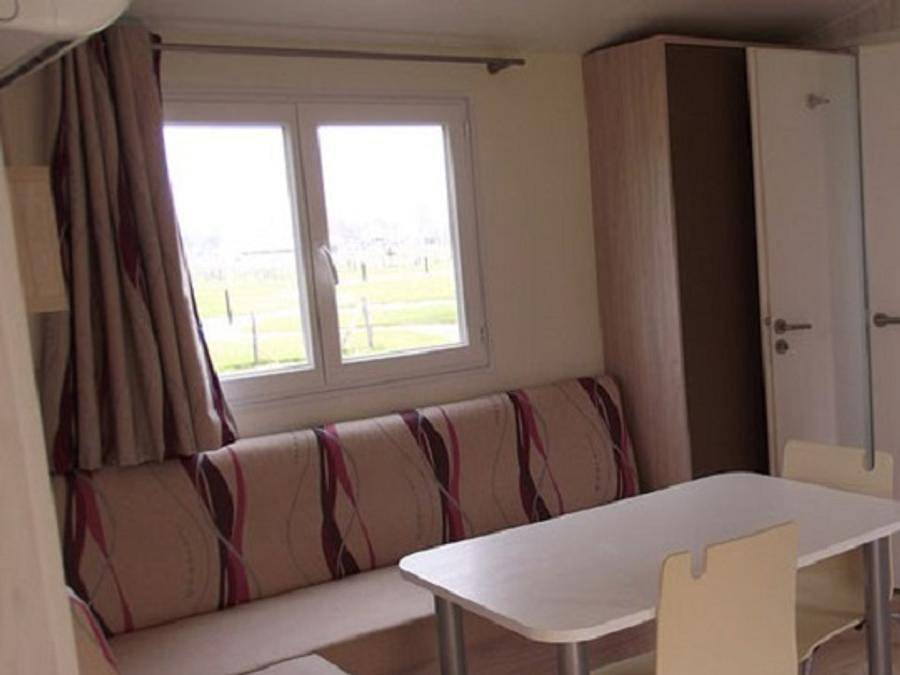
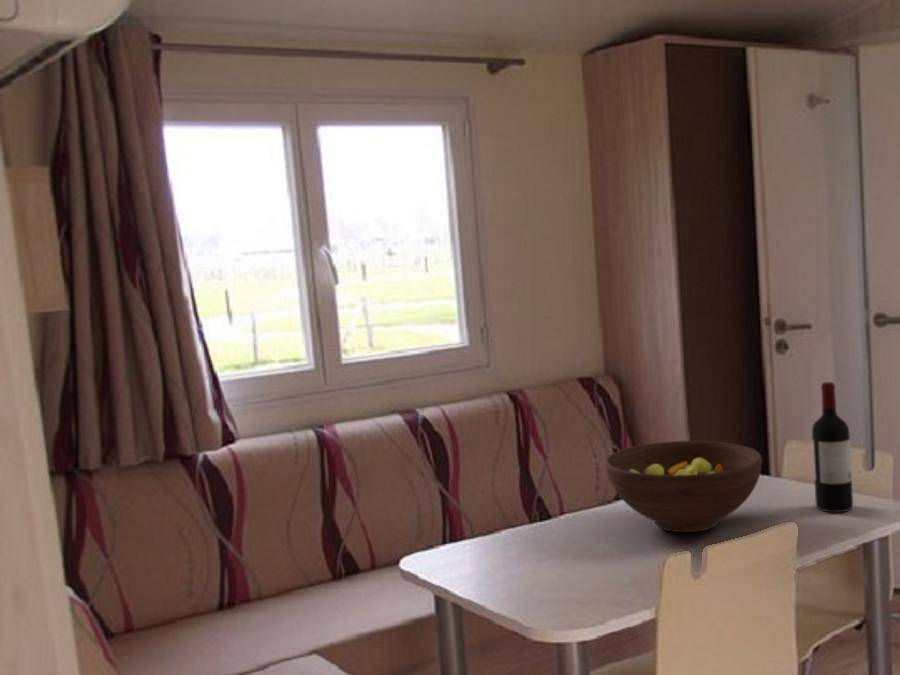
+ fruit bowl [605,440,763,533]
+ wine bottle [811,381,854,514]
